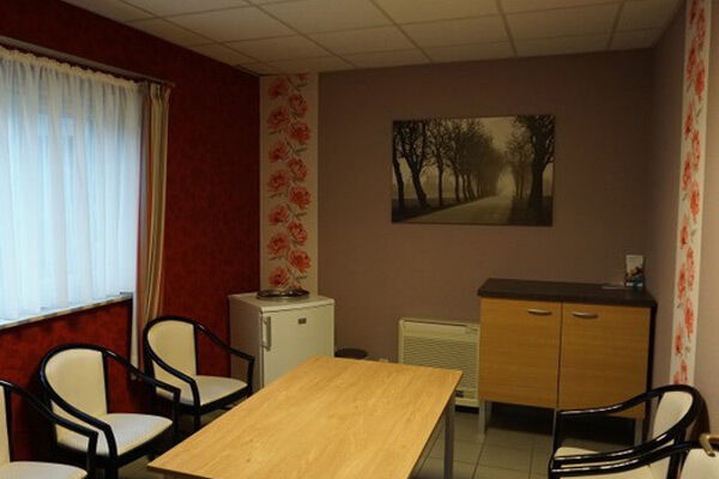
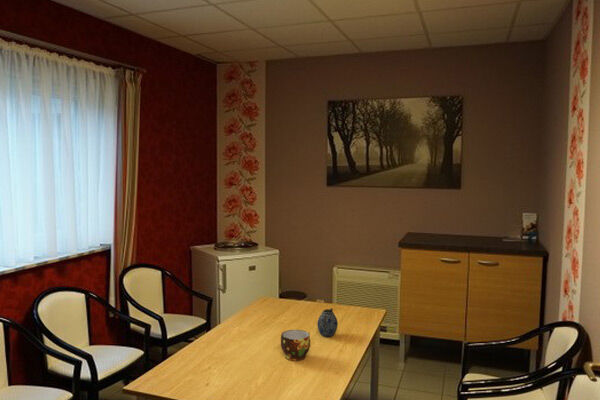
+ cup [280,329,311,362]
+ teapot [316,307,339,338]
